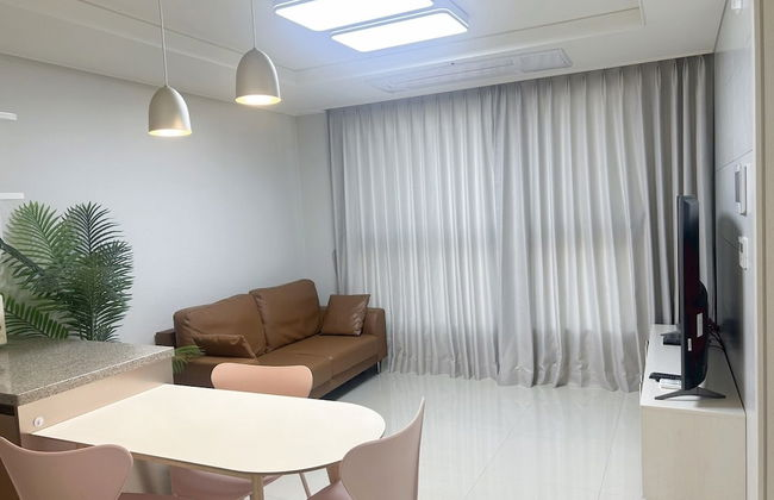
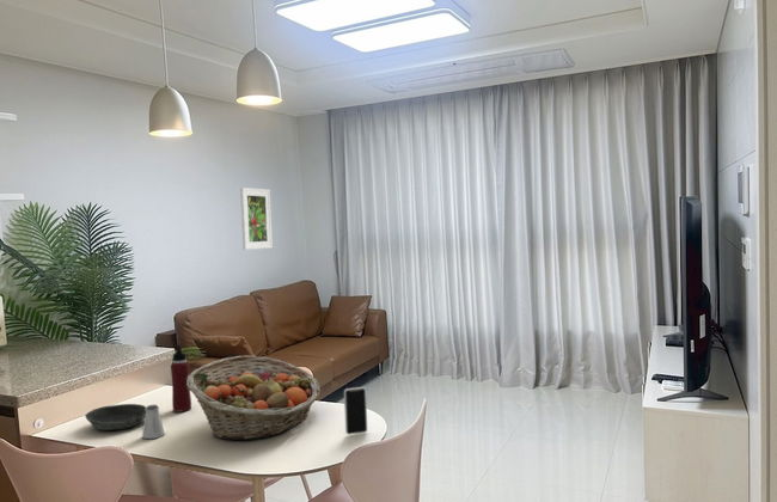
+ bowl [84,403,147,431]
+ smartphone [343,386,368,436]
+ saltshaker [141,404,166,440]
+ water bottle [170,343,192,414]
+ fruit basket [186,355,322,441]
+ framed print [239,186,274,251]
